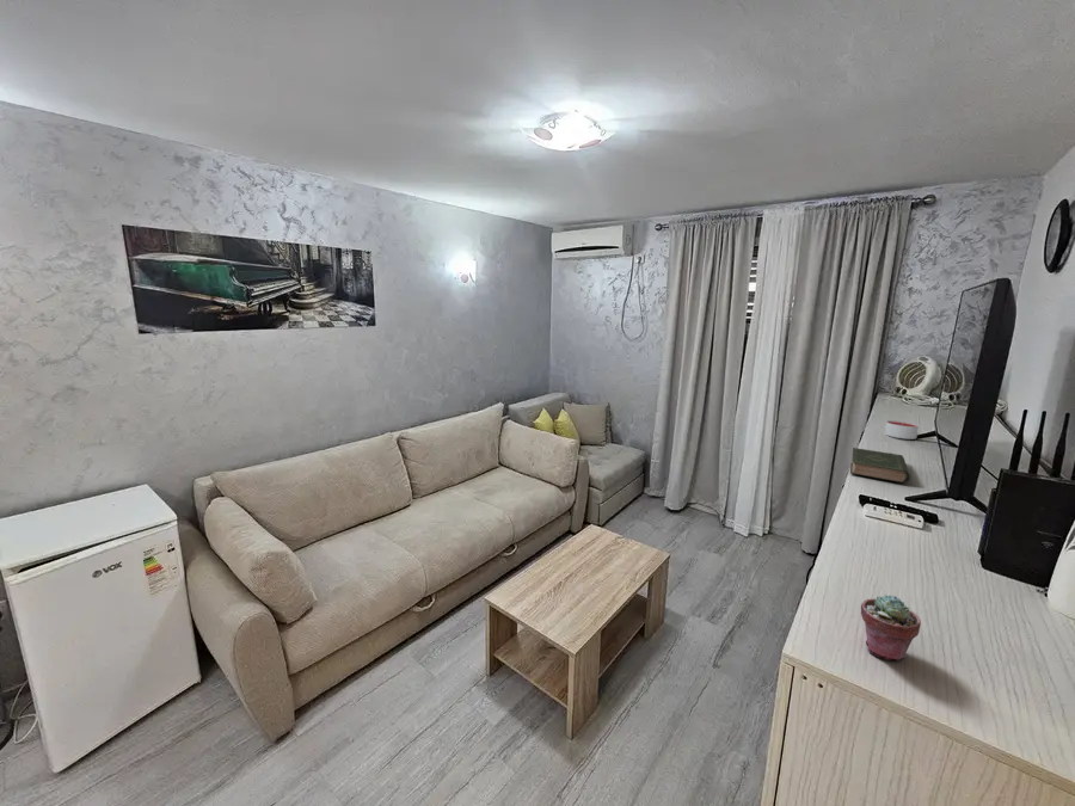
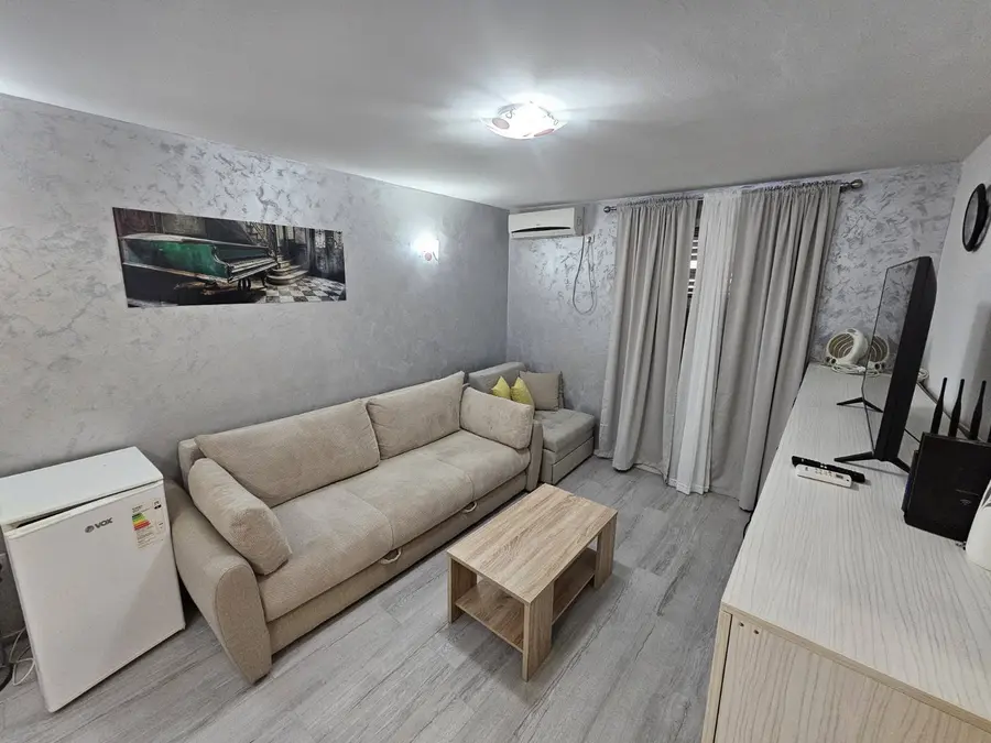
- potted succulent [860,593,922,662]
- candle [884,419,920,441]
- book [849,447,911,485]
